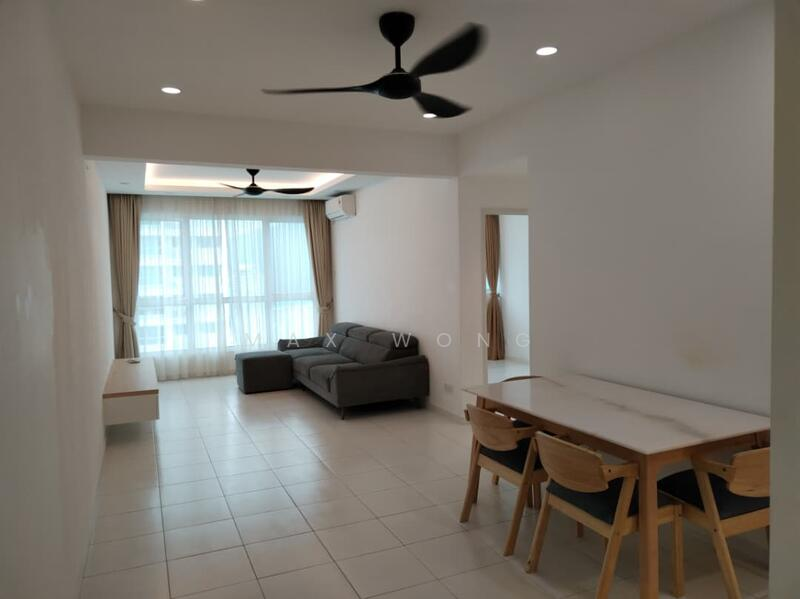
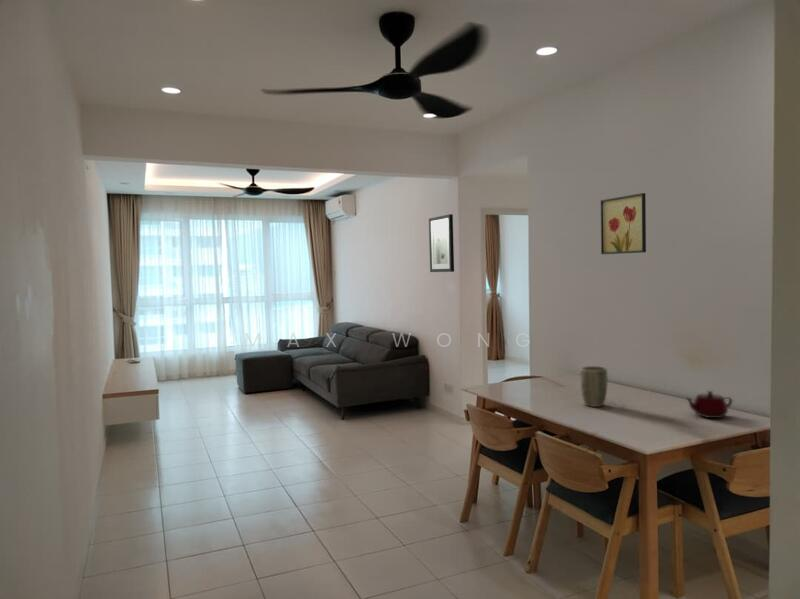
+ wall art [599,192,647,255]
+ teapot [684,390,733,419]
+ plant pot [580,365,609,408]
+ wall art [428,213,455,273]
